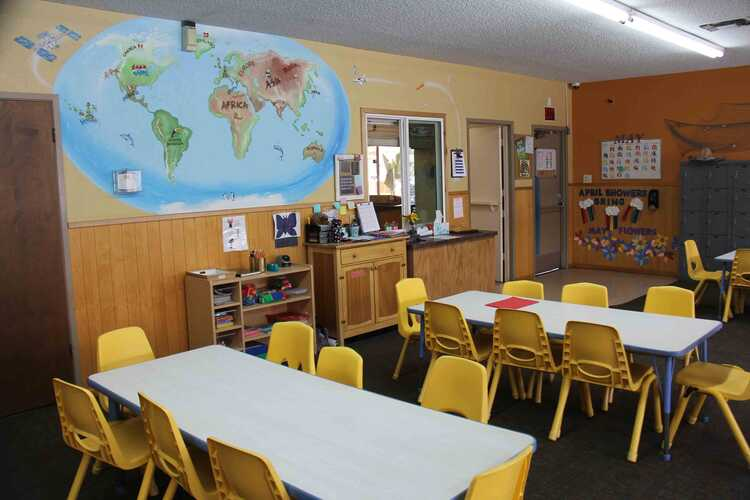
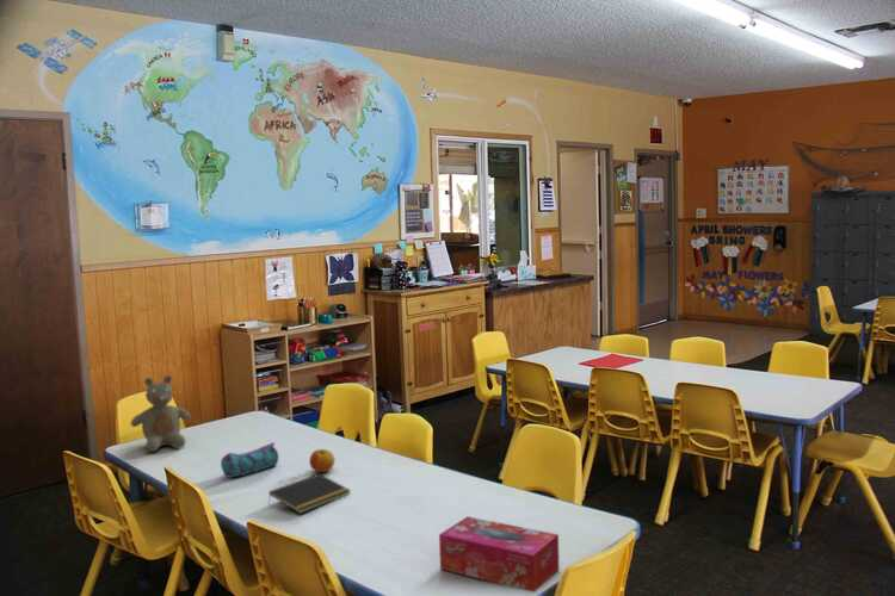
+ apple [308,448,337,473]
+ pencil case [220,441,279,479]
+ tissue box [438,515,561,594]
+ notepad [267,473,352,515]
+ teddy bear [129,374,191,453]
